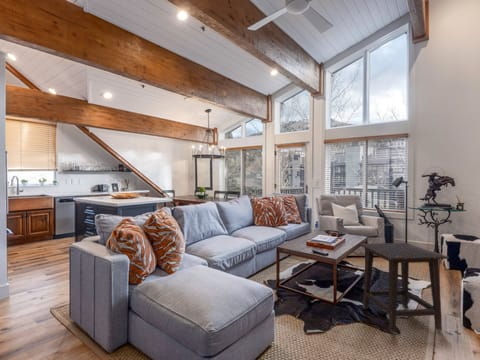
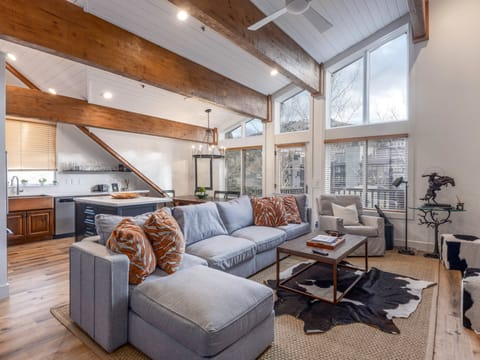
- side table [358,242,450,334]
